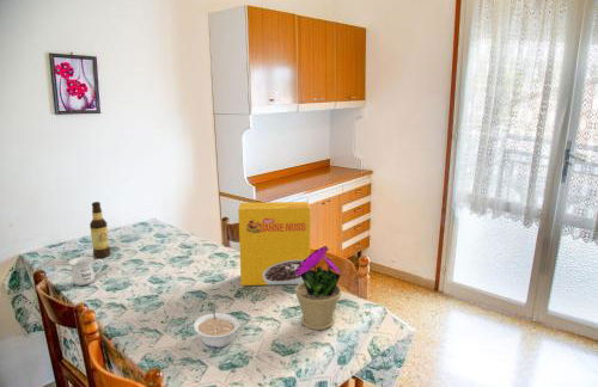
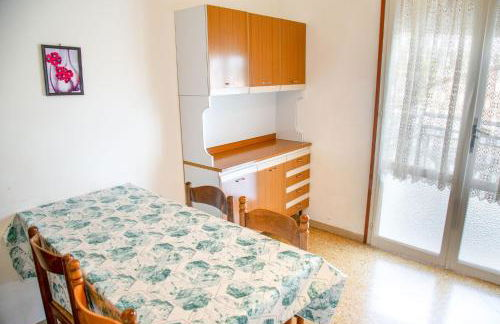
- legume [193,305,240,349]
- mug [68,256,104,287]
- flower pot [294,245,343,331]
- cereal box [237,201,312,287]
- bottle [89,201,111,259]
